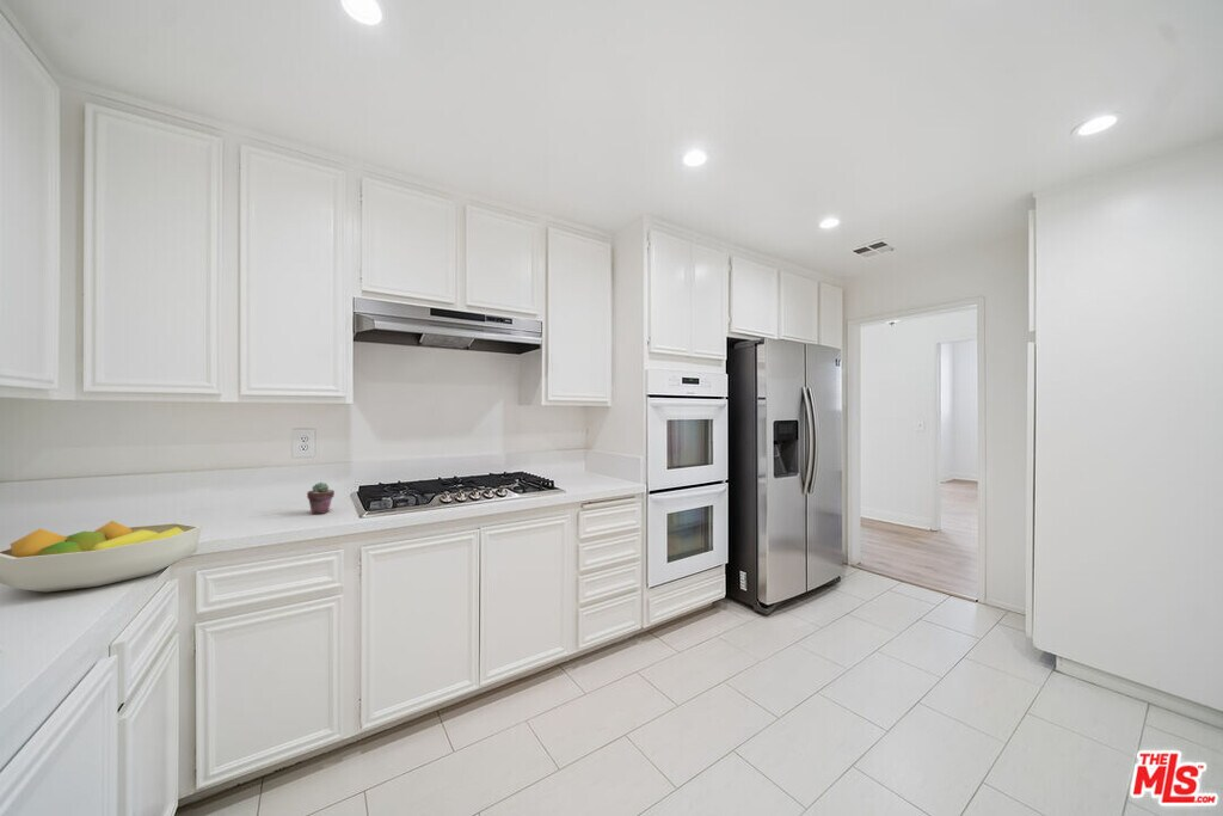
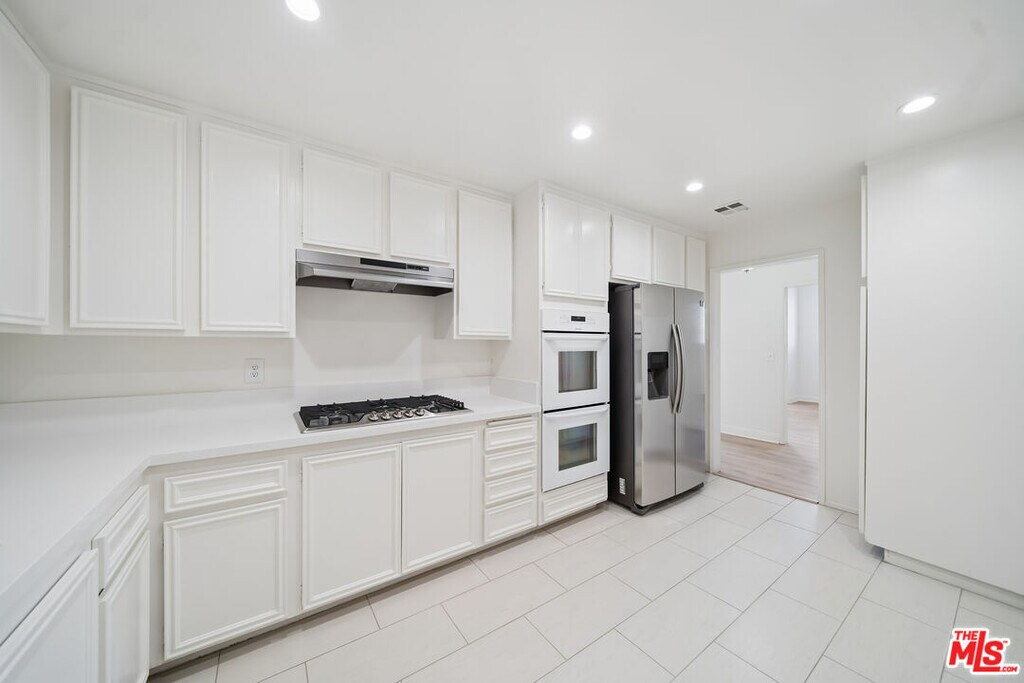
- fruit bowl [0,520,203,594]
- potted succulent [306,481,336,515]
